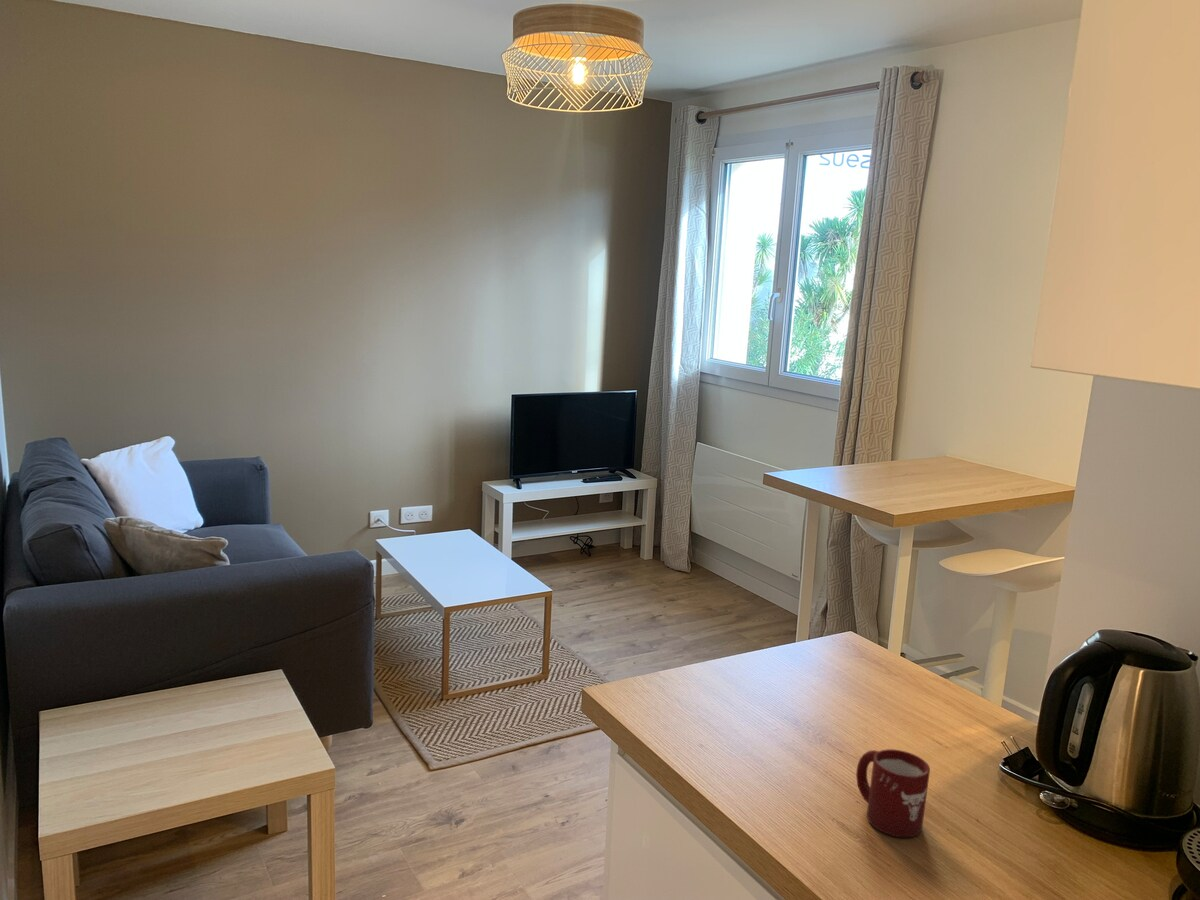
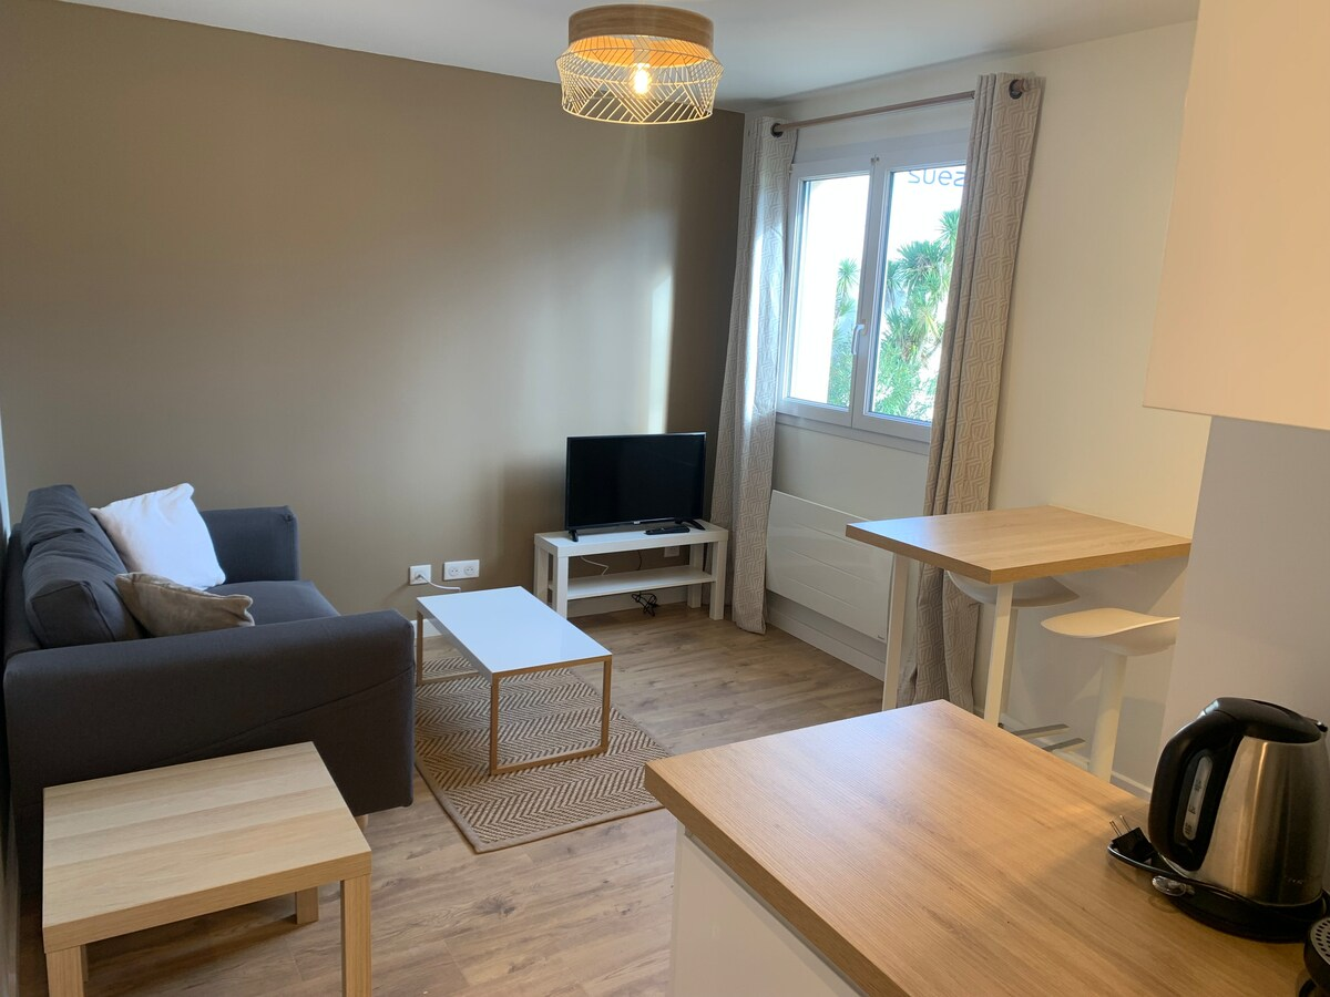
- cup [855,748,931,838]
